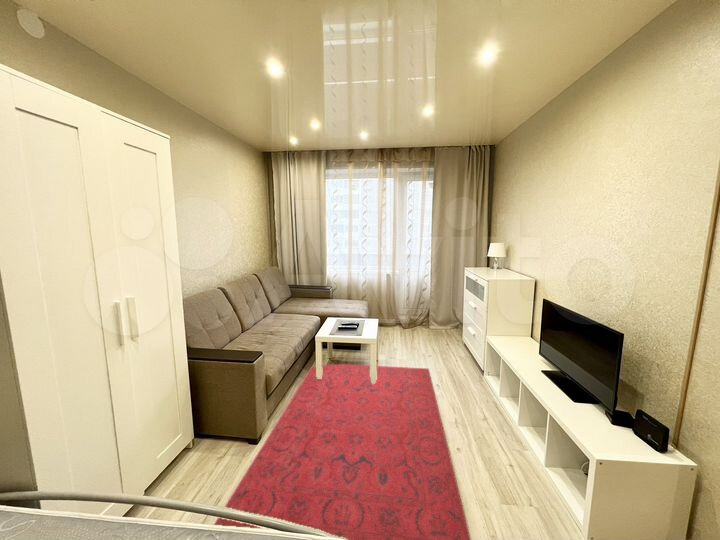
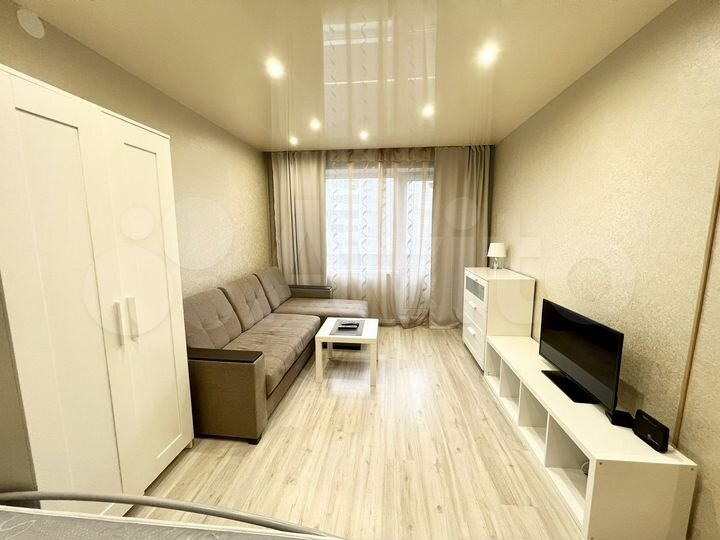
- rug [213,363,472,540]
